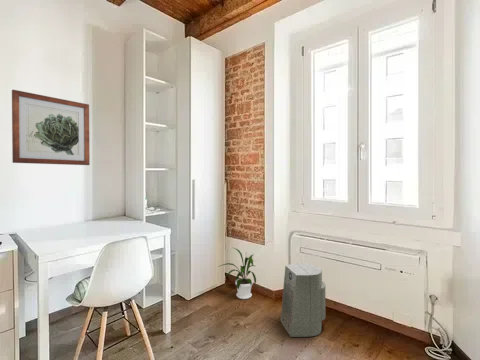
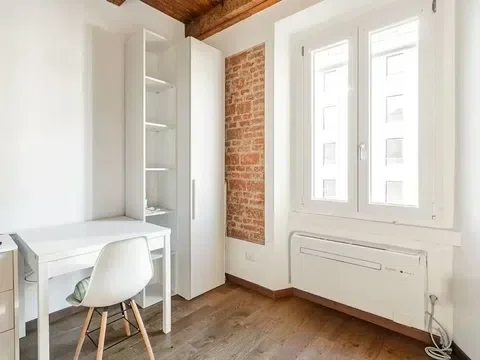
- house plant [217,247,257,300]
- fan [279,262,326,338]
- wall art [11,89,91,166]
